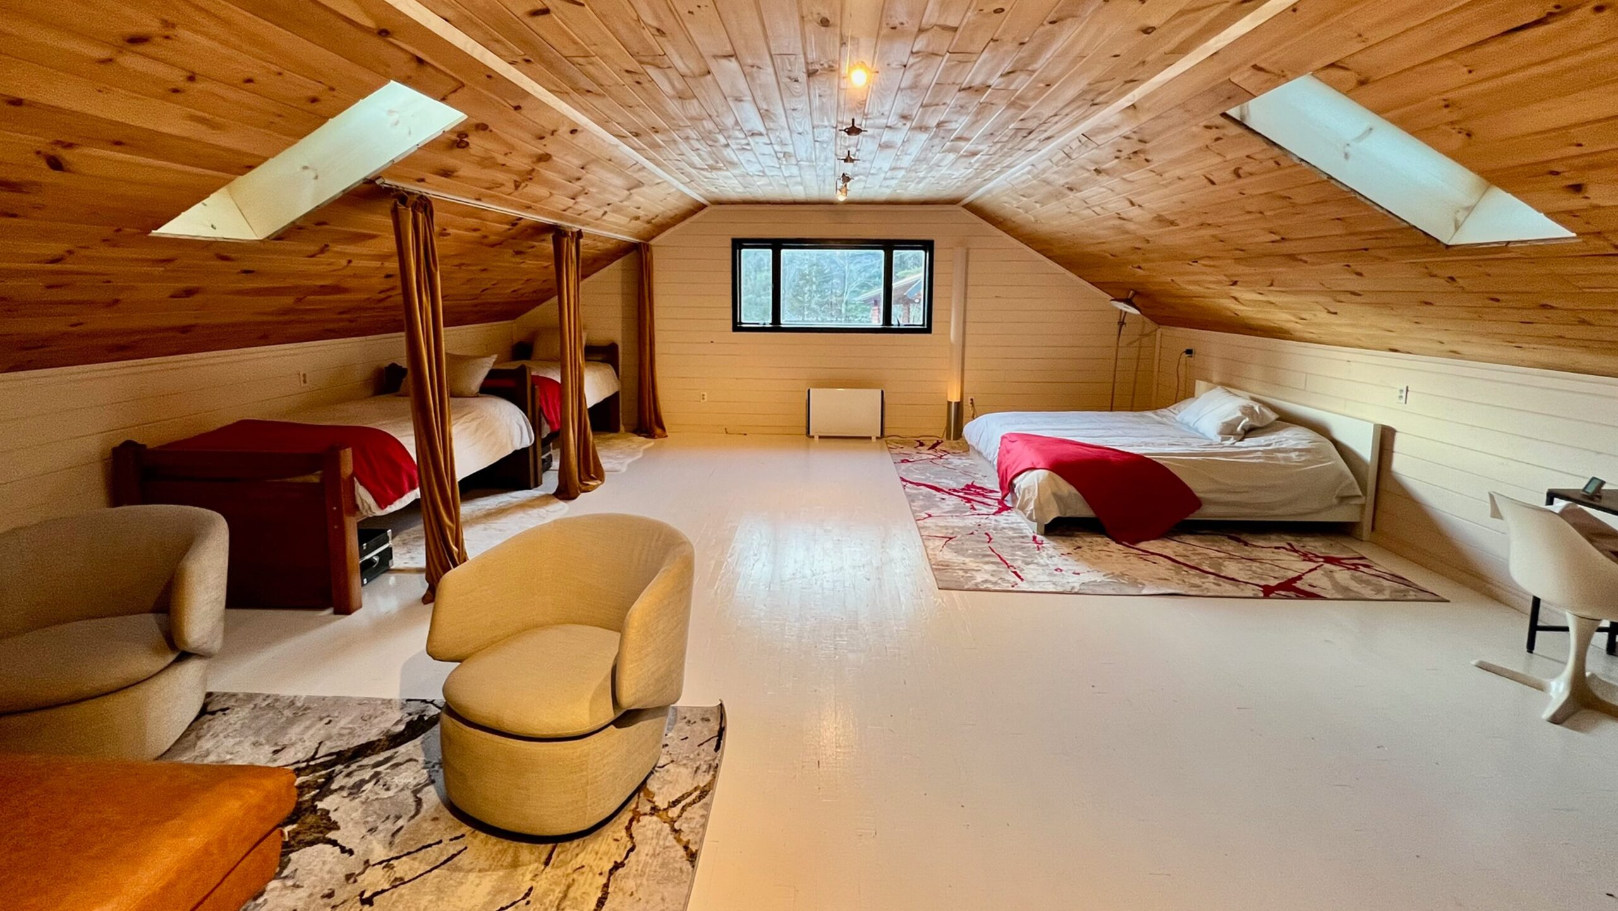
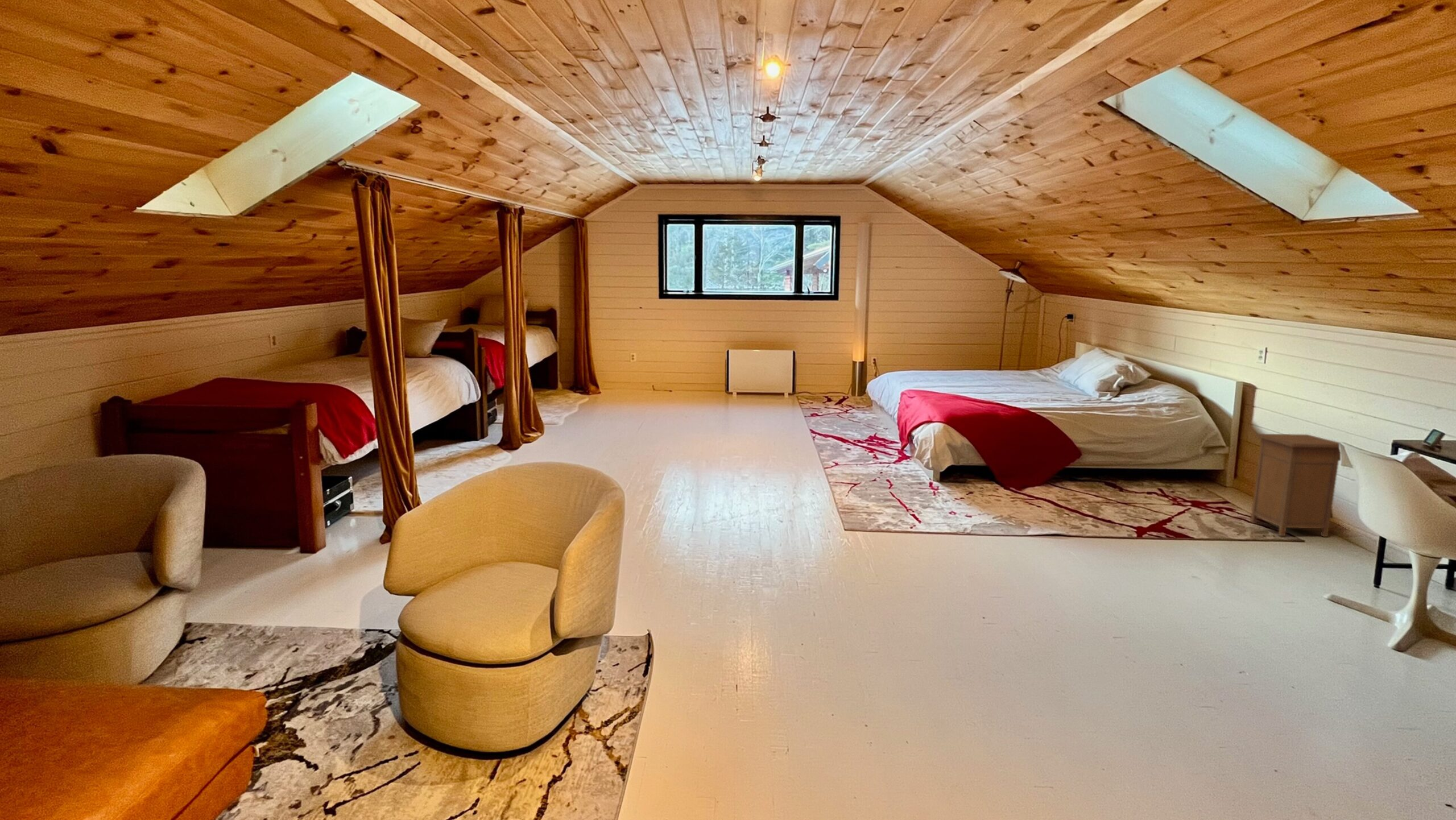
+ nightstand [1250,433,1351,537]
